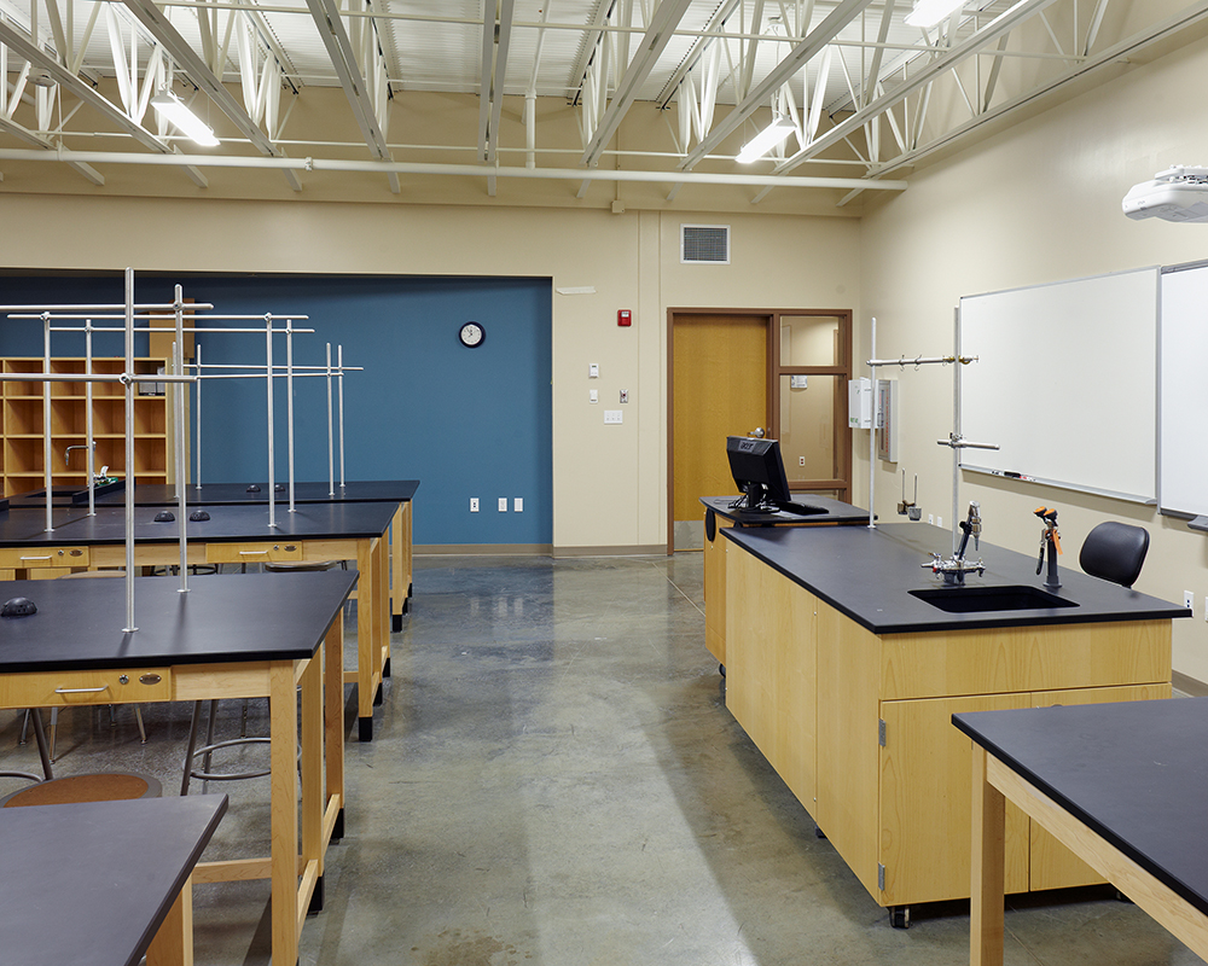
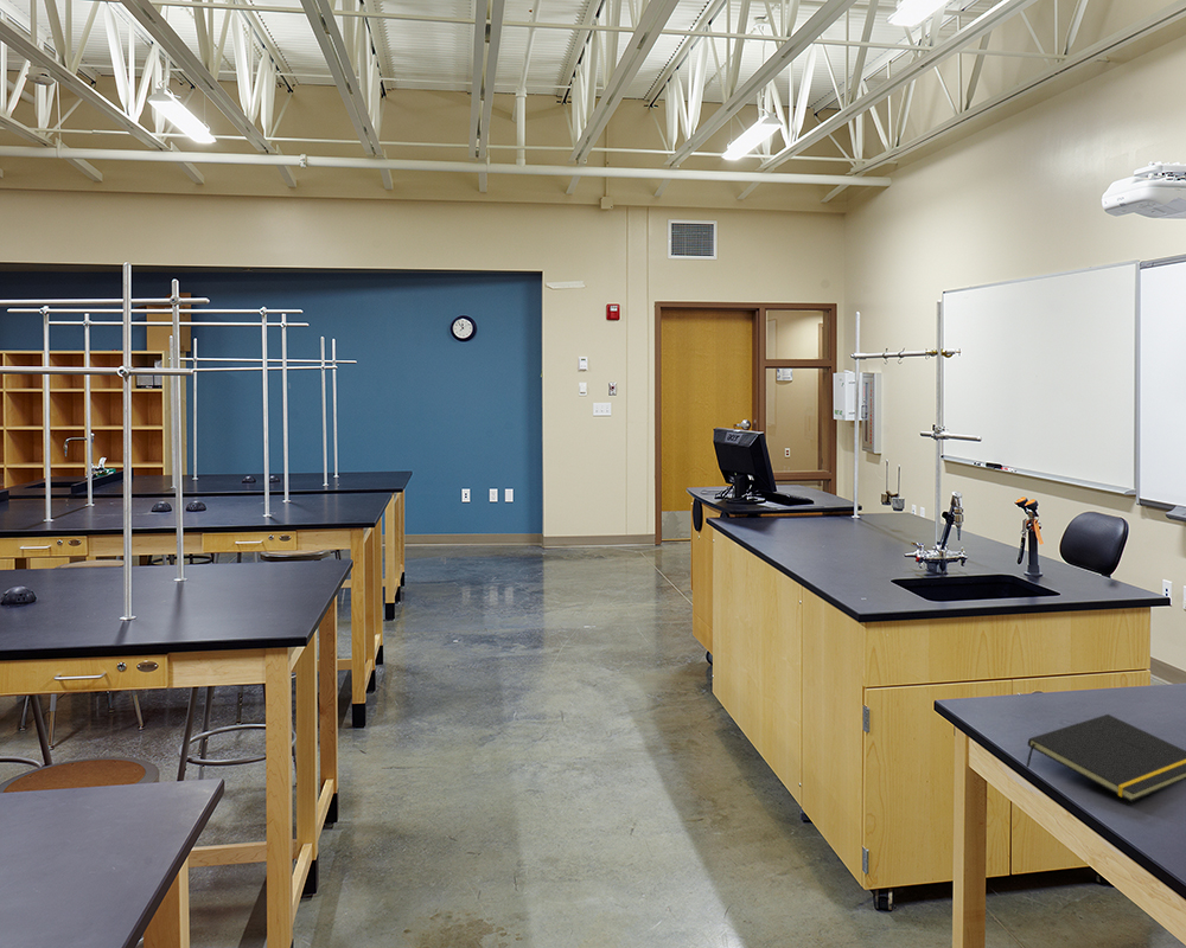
+ notepad [1025,713,1186,802]
